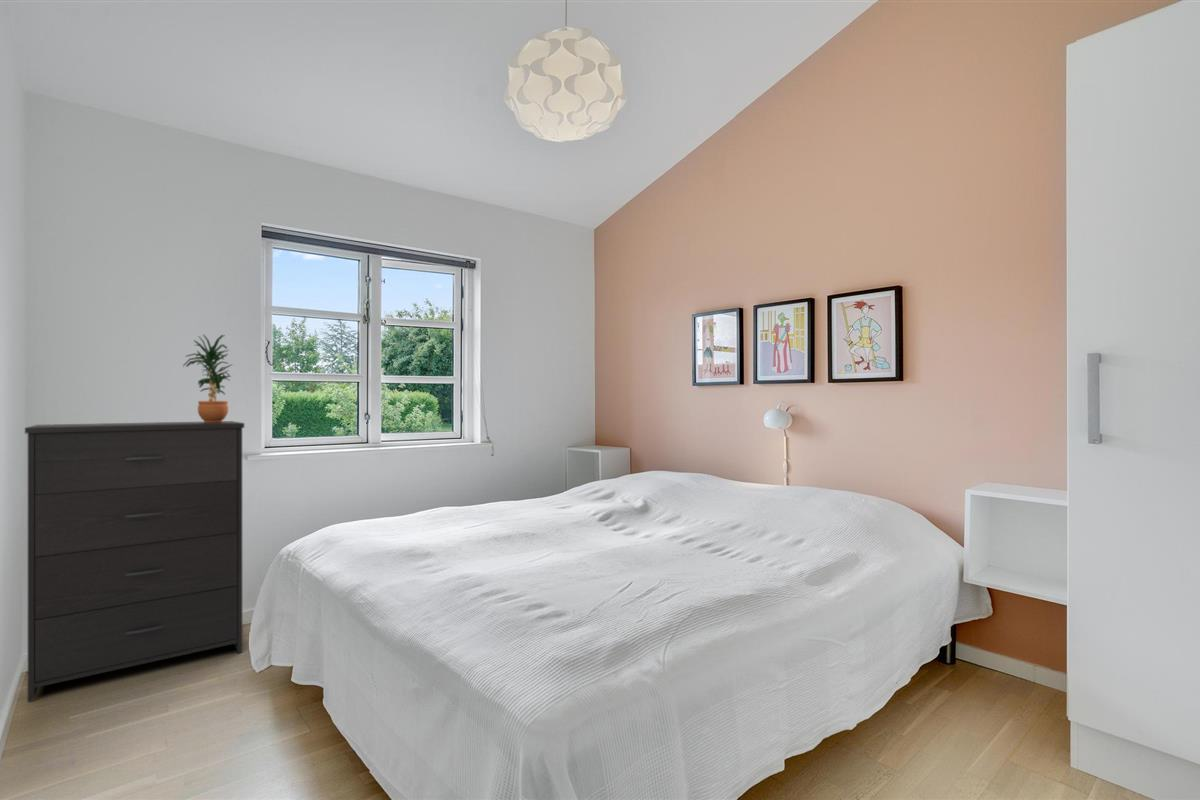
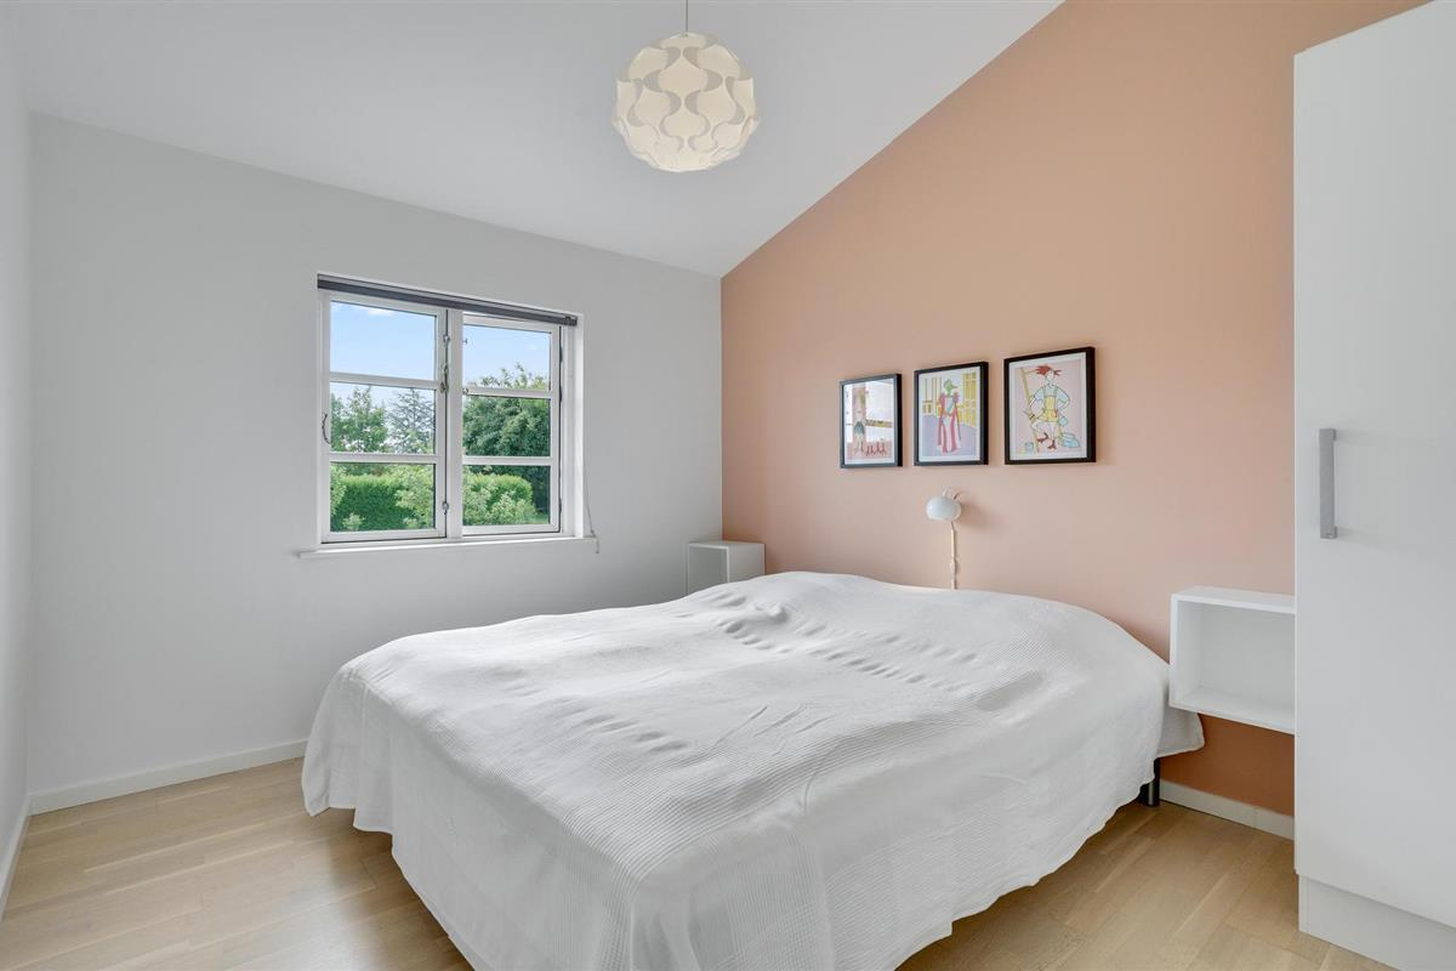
- dresser [24,420,245,703]
- potted plant [182,334,234,423]
